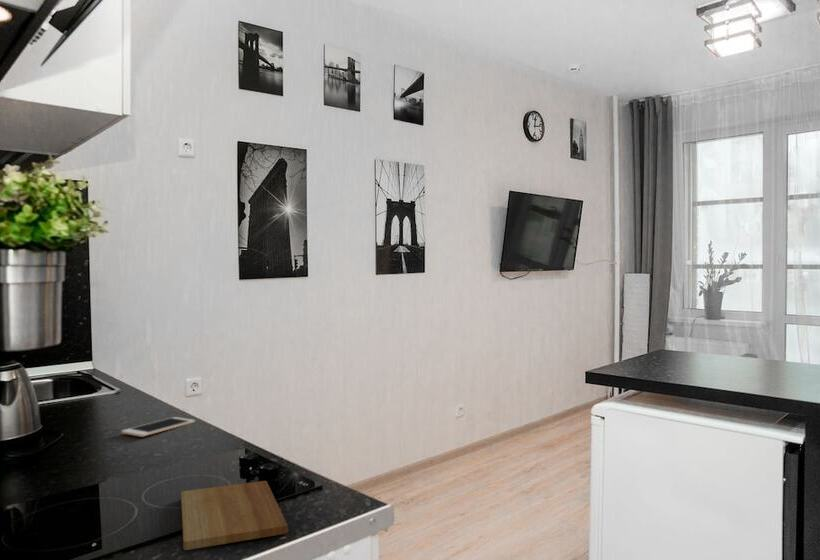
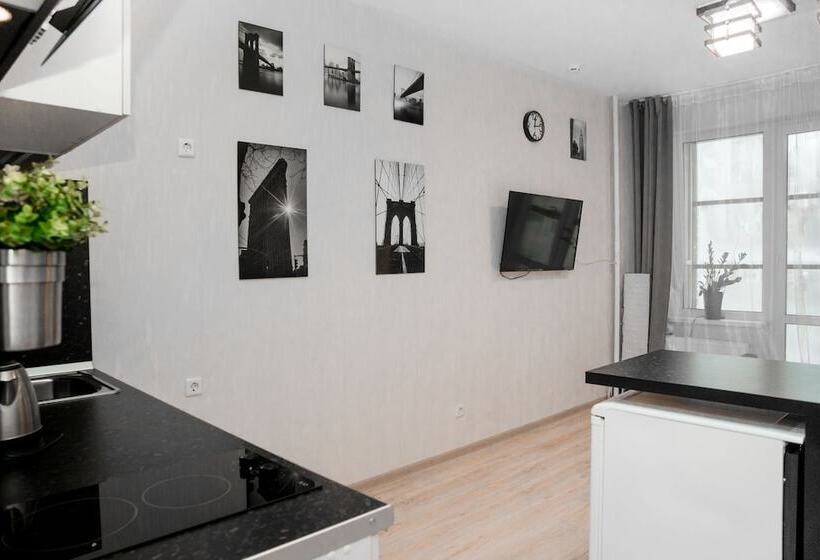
- cell phone [120,416,196,438]
- cutting board [180,480,288,551]
